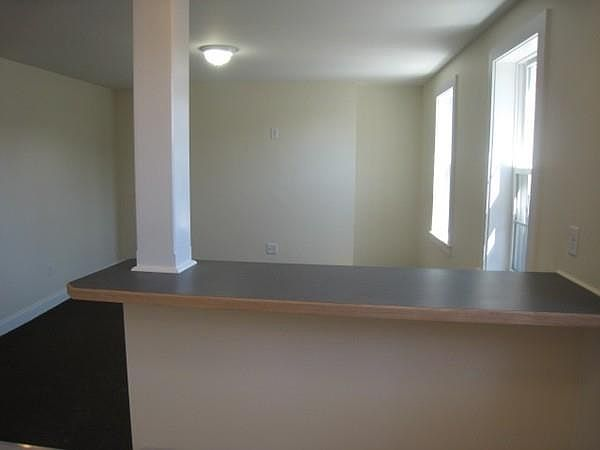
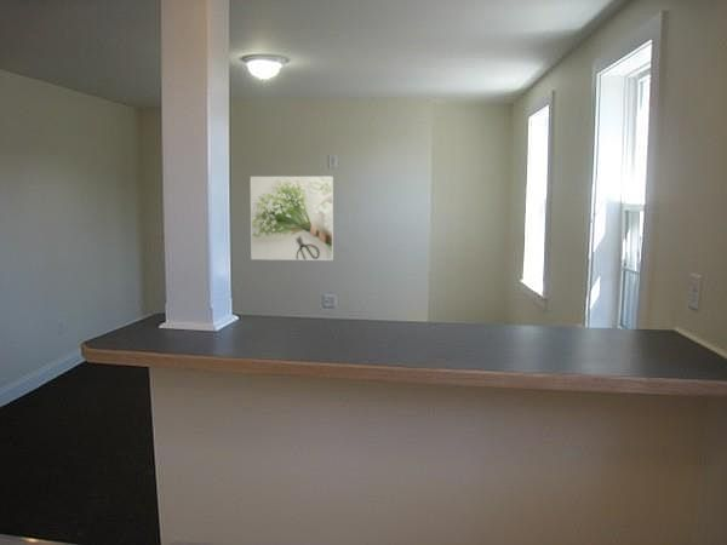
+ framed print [250,176,334,262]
